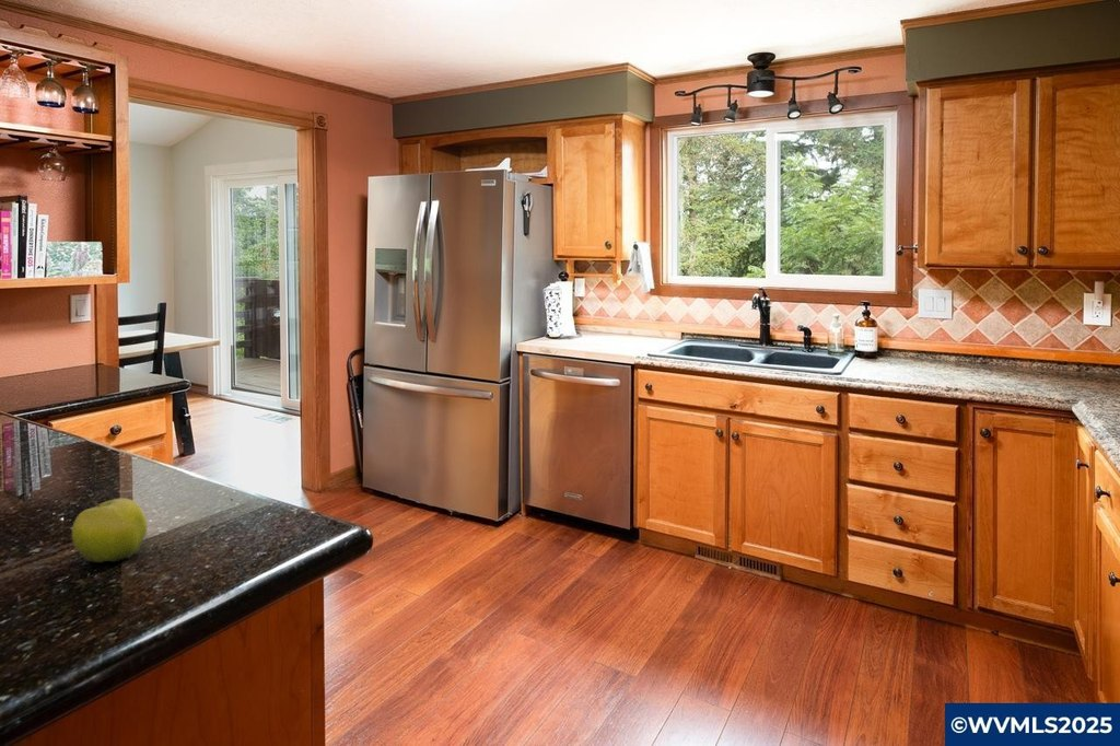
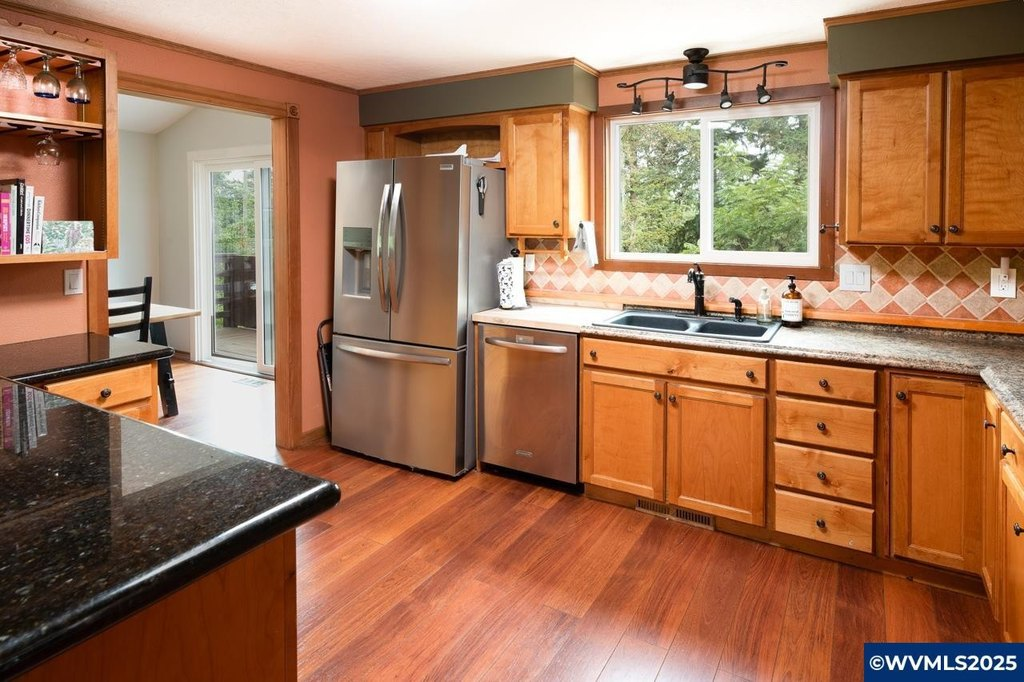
- fruit [71,497,148,563]
